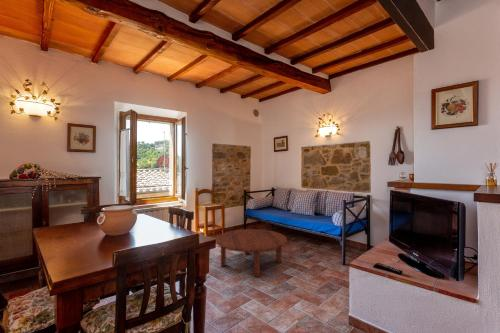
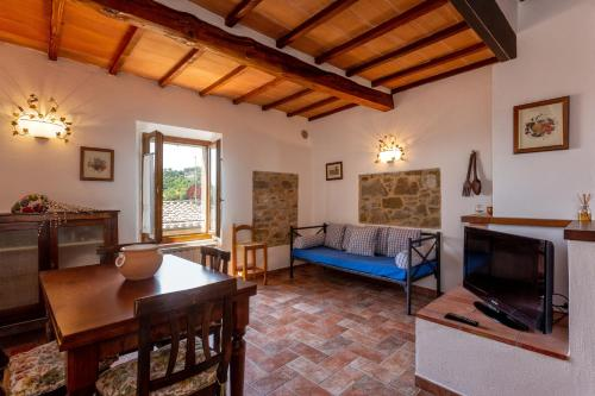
- coffee table [215,228,288,278]
